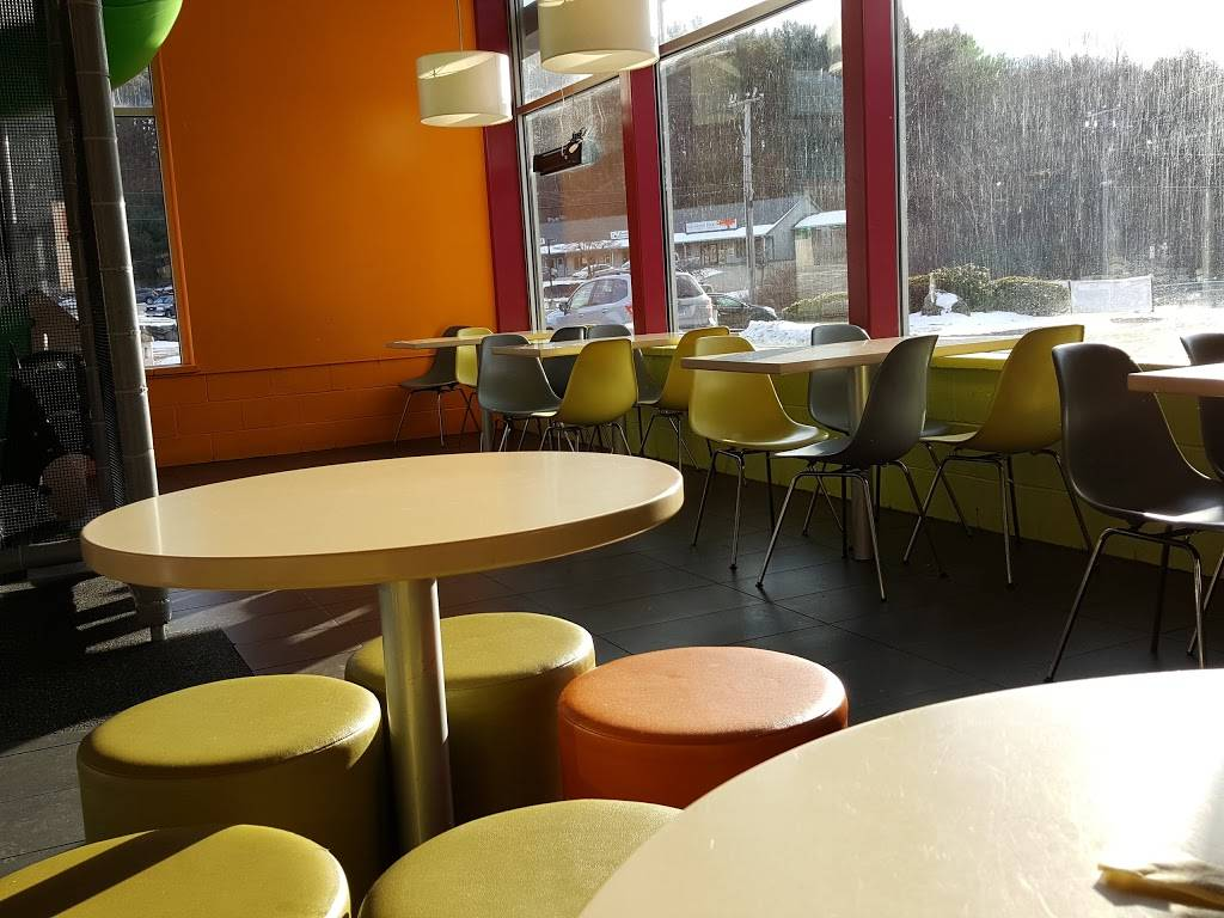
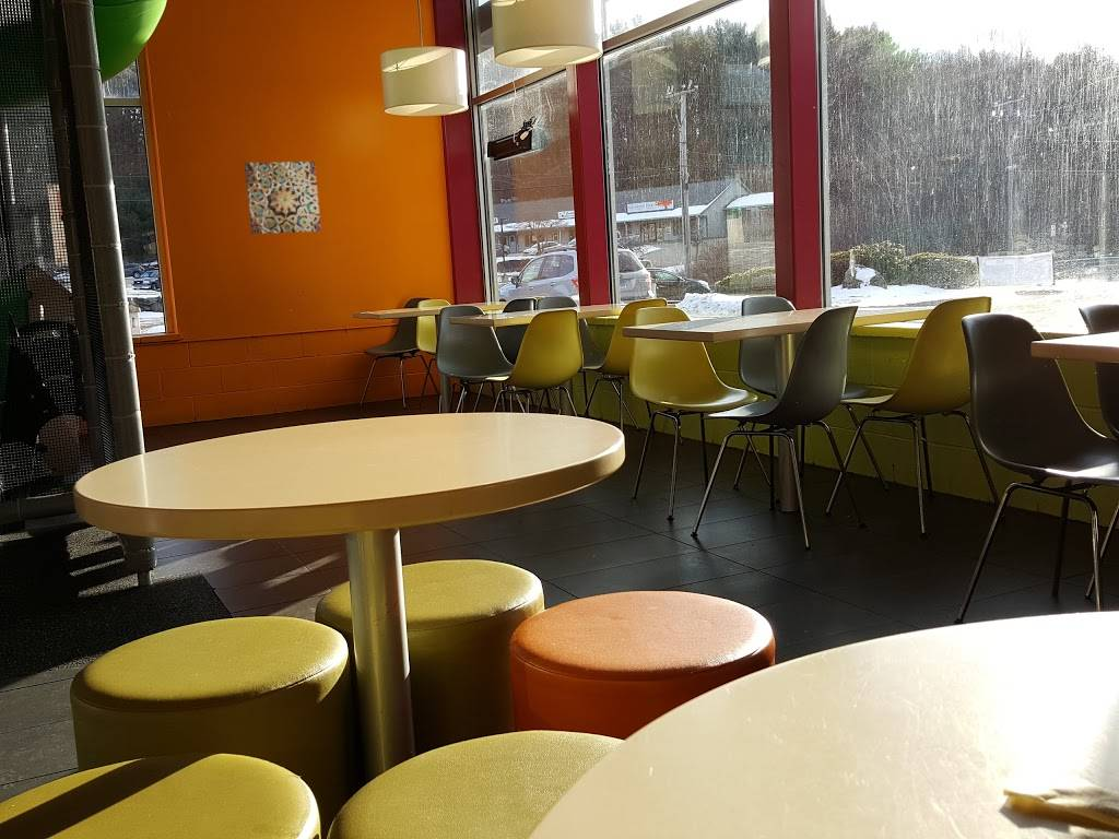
+ wall art [244,161,322,236]
